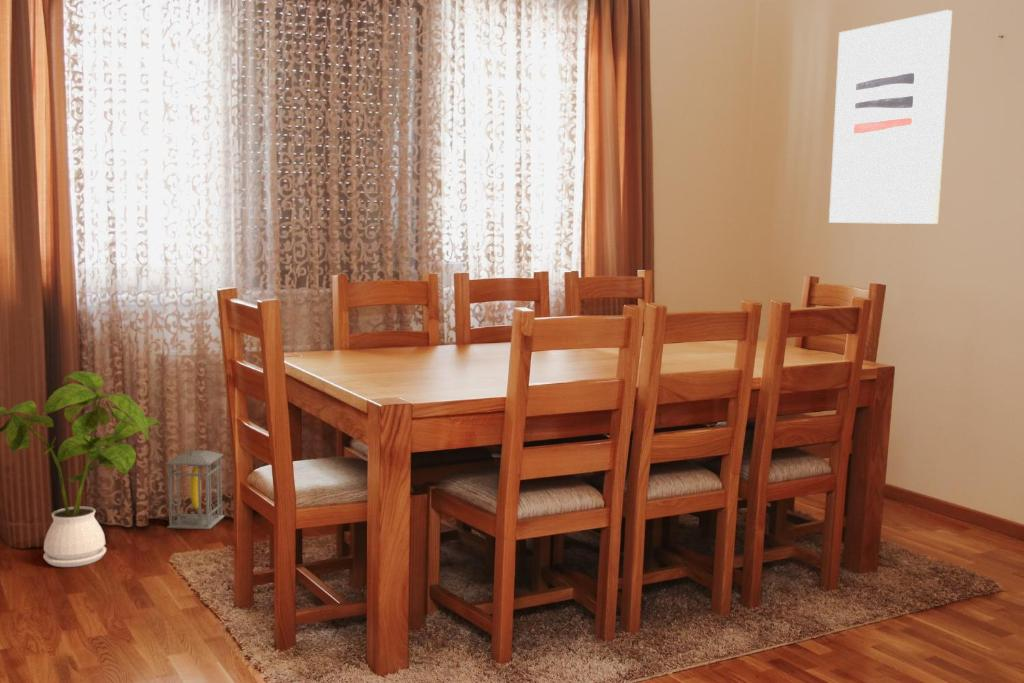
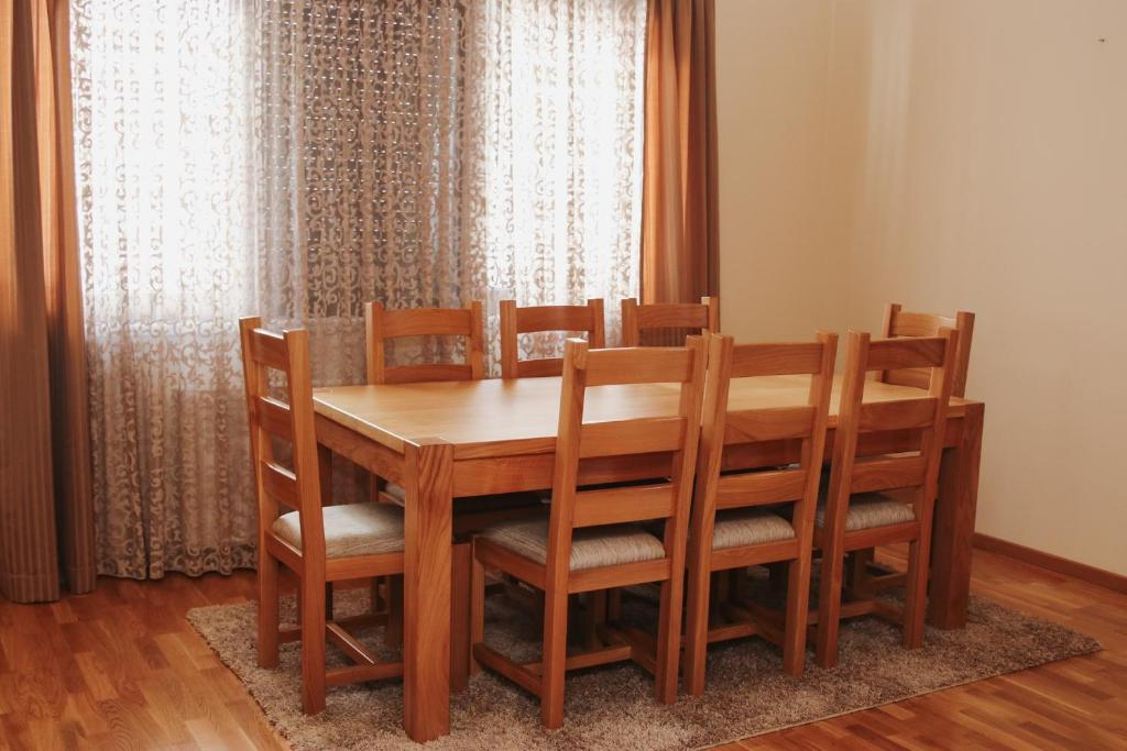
- lantern [164,436,225,530]
- house plant [0,370,163,568]
- wall art [828,9,953,225]
